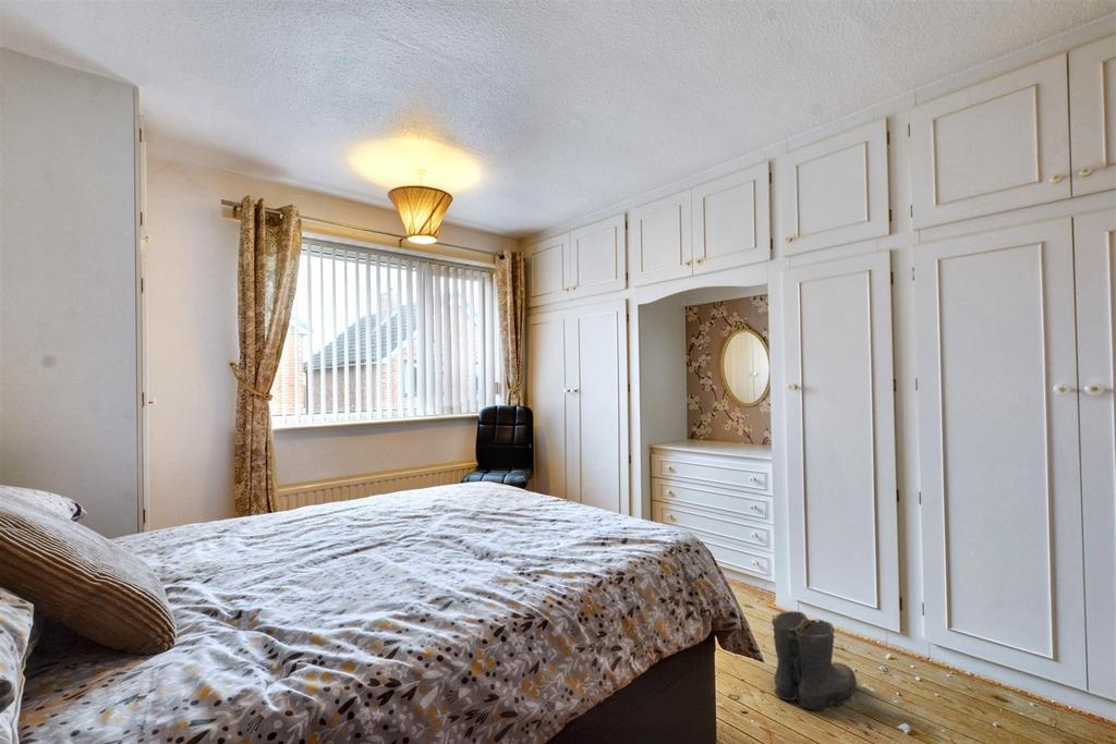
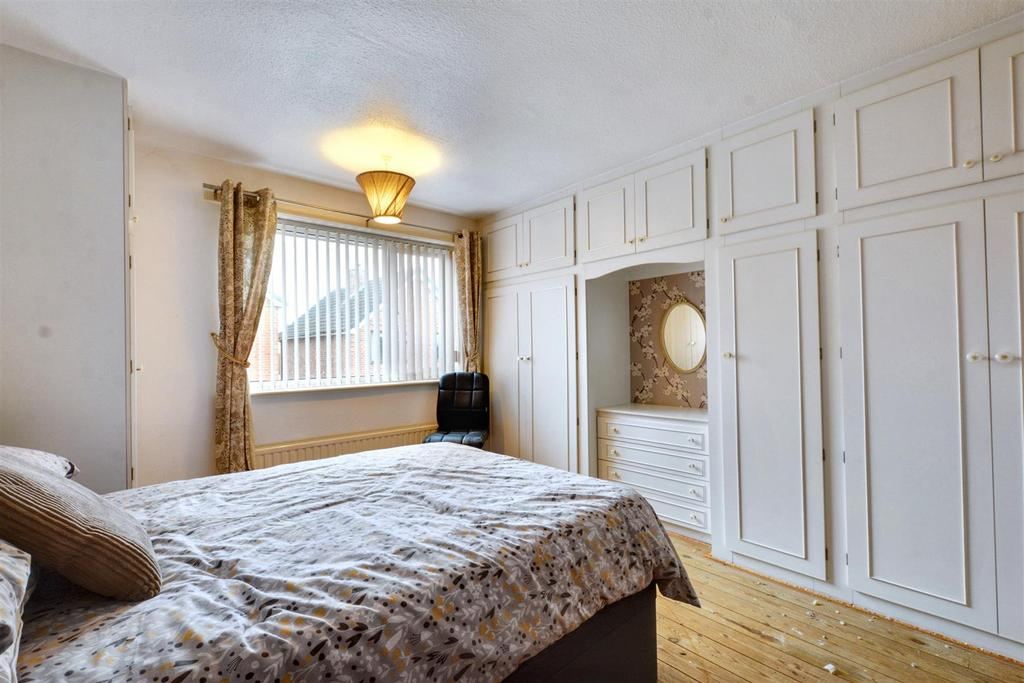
- boots [771,610,859,711]
